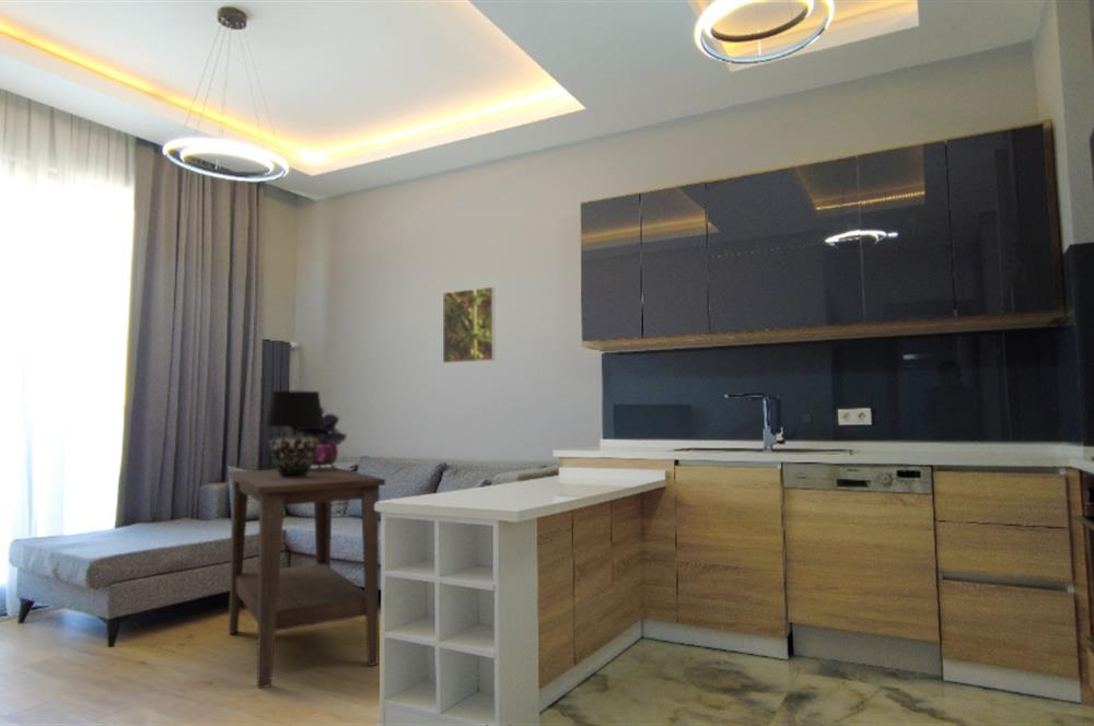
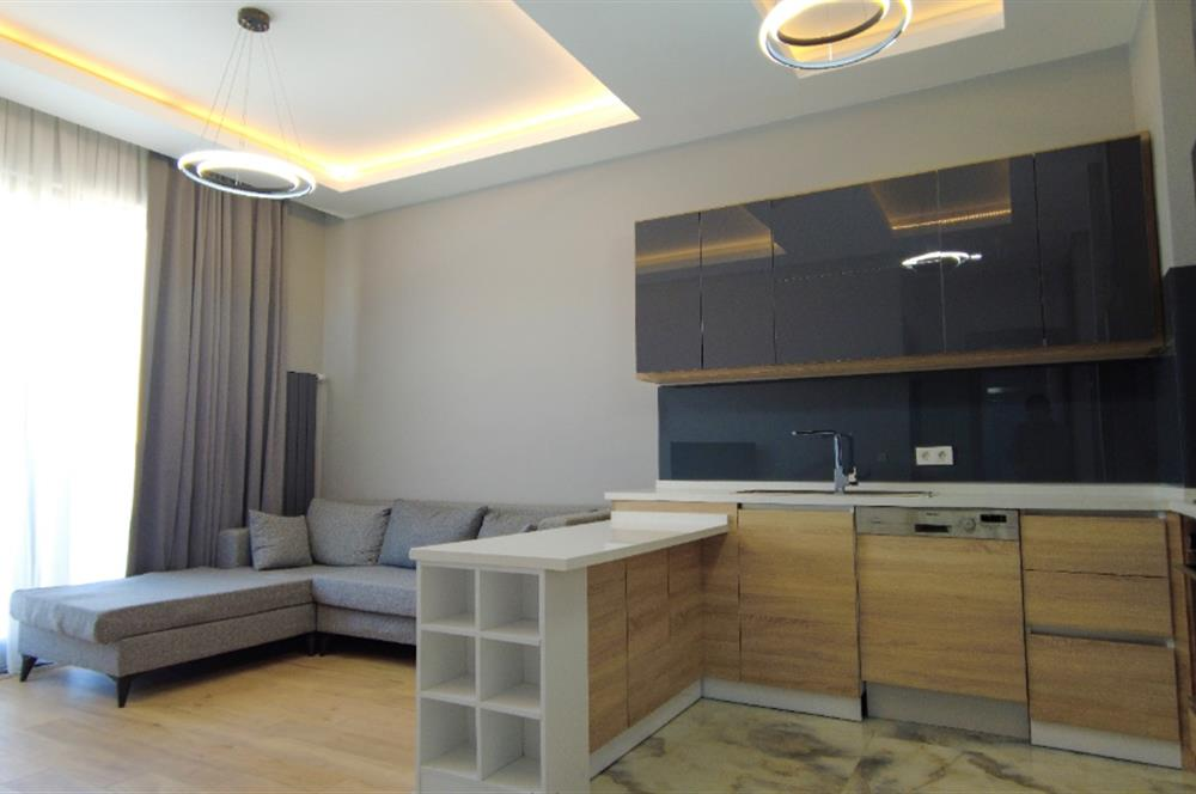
- table lamp [263,390,324,478]
- side table [226,466,386,689]
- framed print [442,285,497,364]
- potted plant [281,407,348,469]
